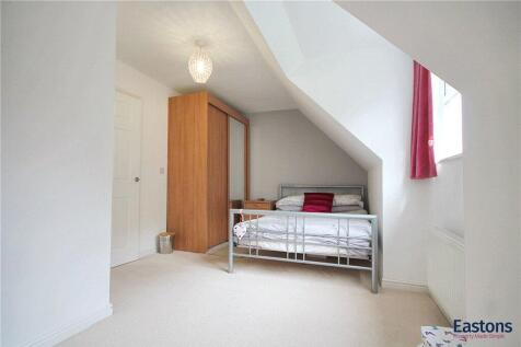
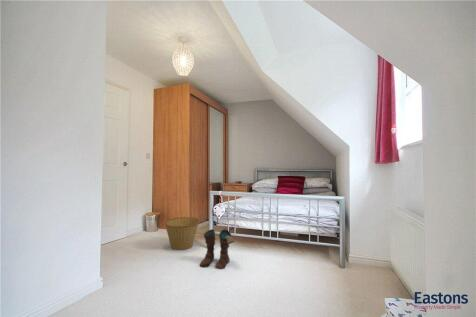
+ basket [163,216,201,251]
+ boots [199,228,235,270]
